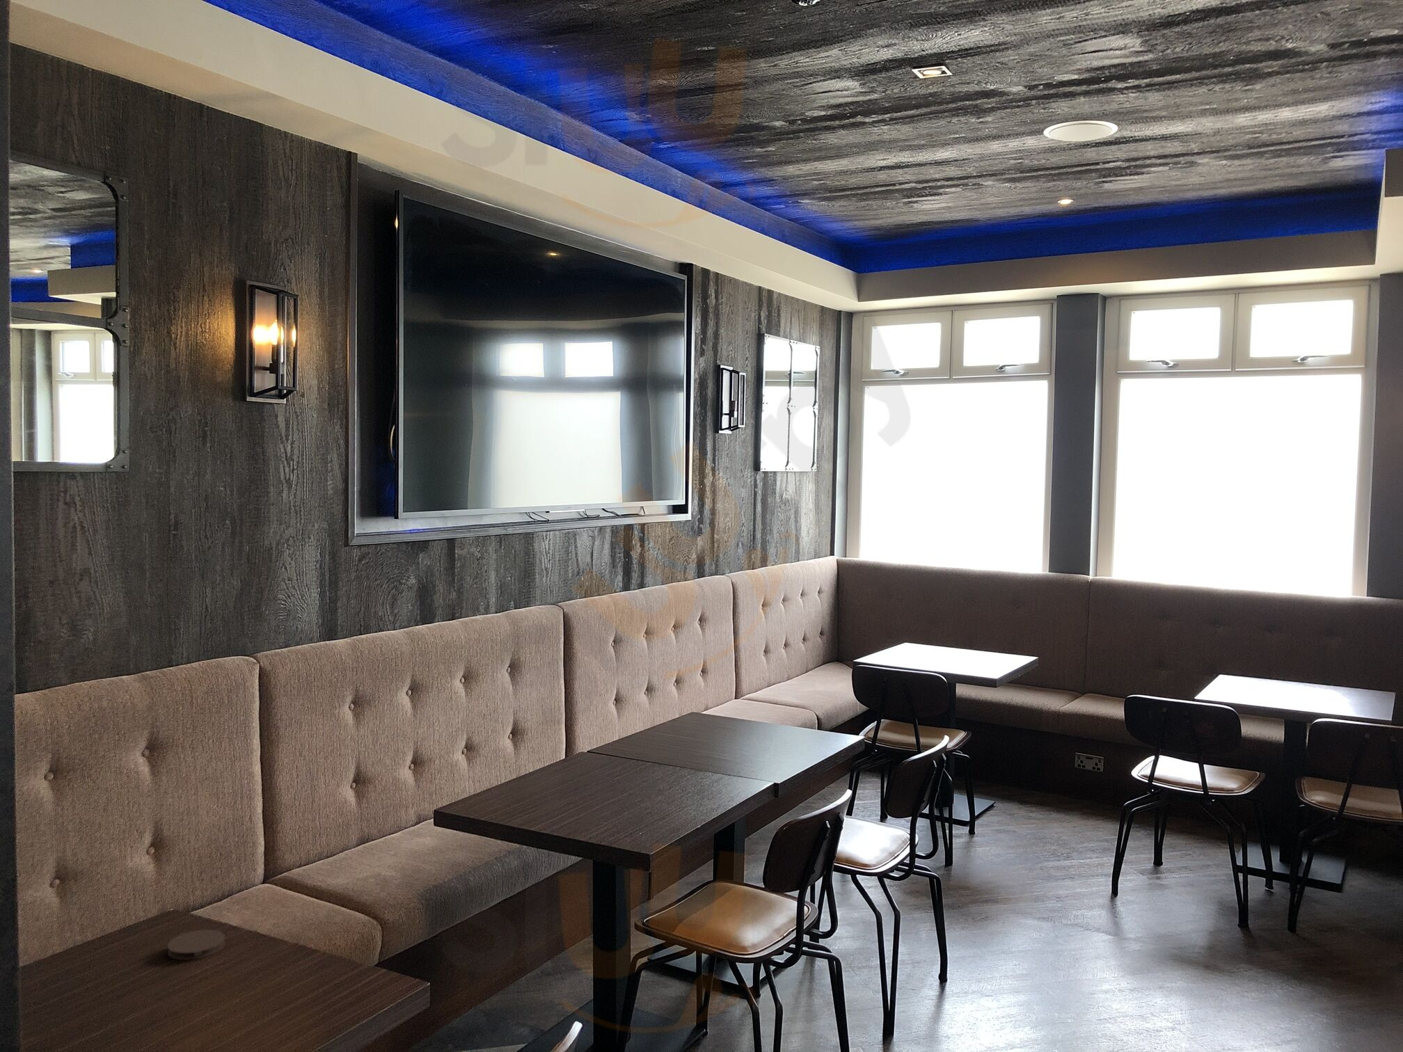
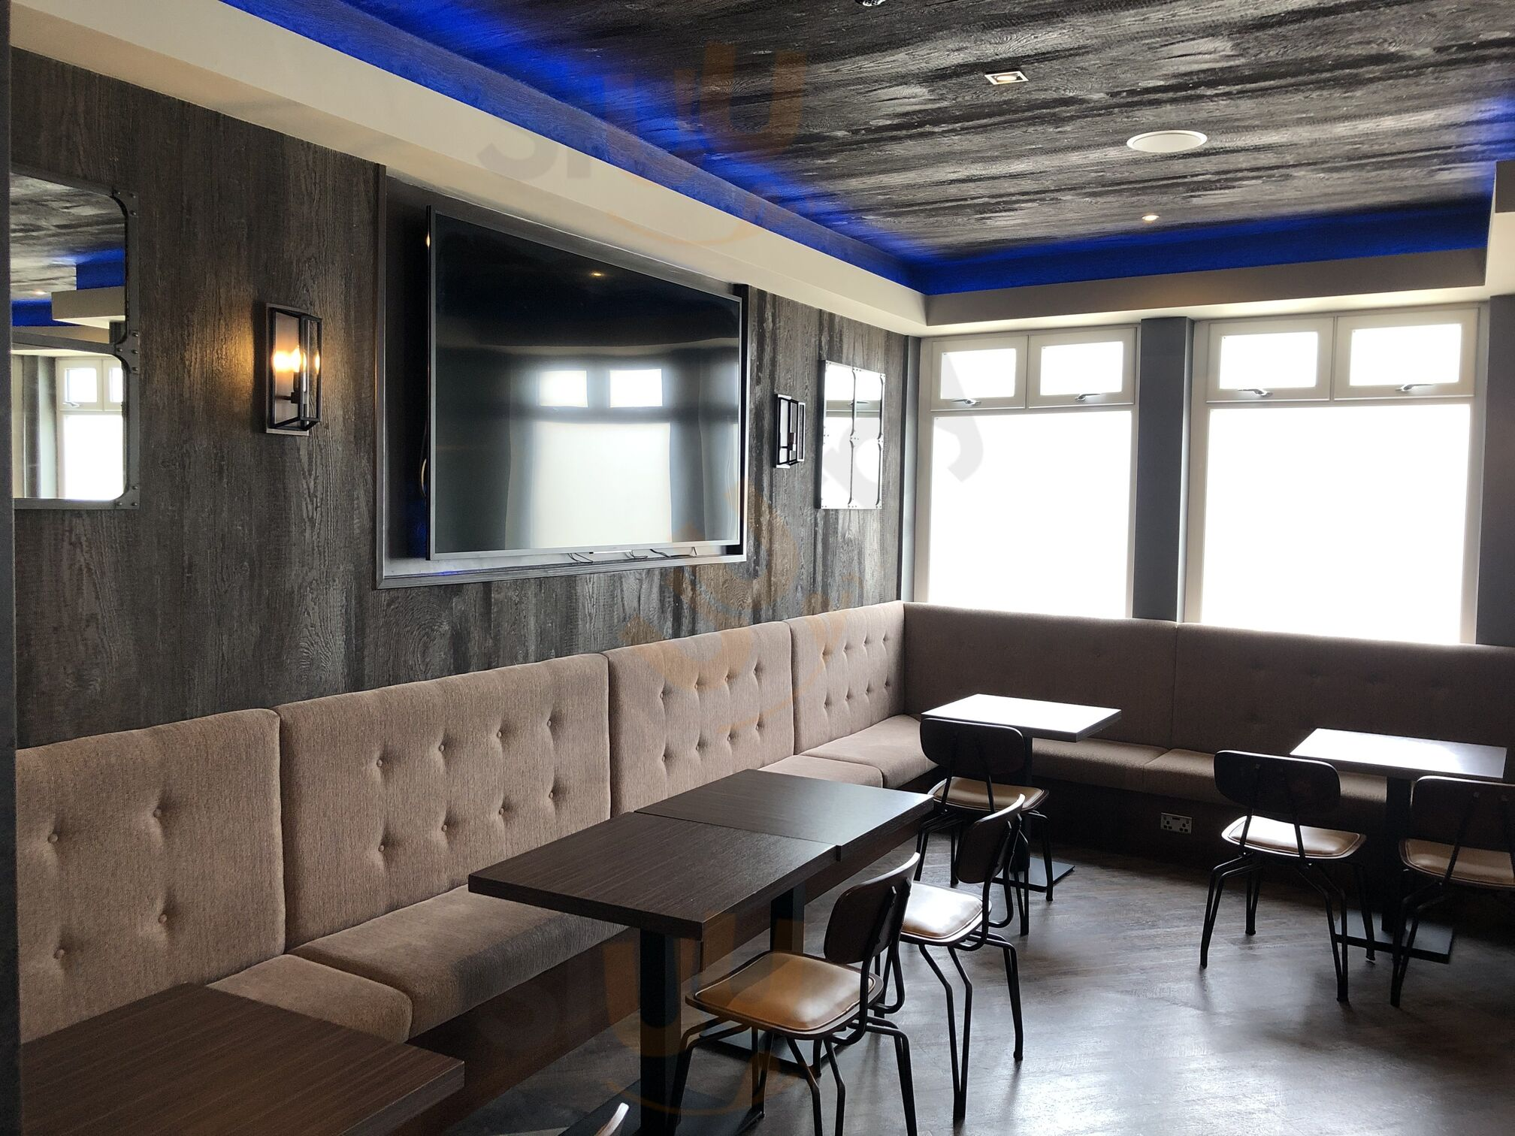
- coaster [167,929,225,961]
